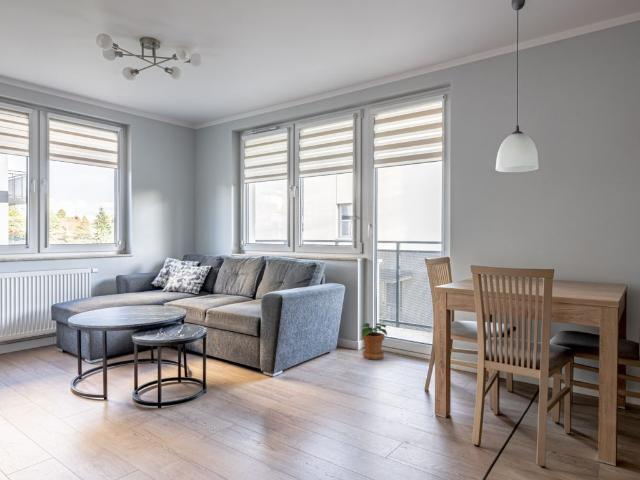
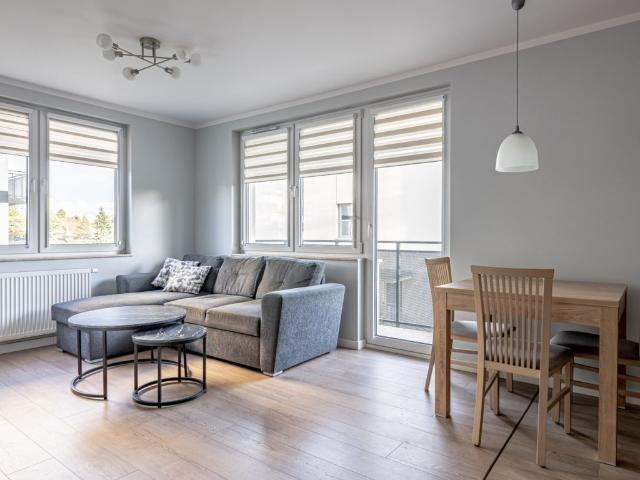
- potted plant [359,322,388,361]
